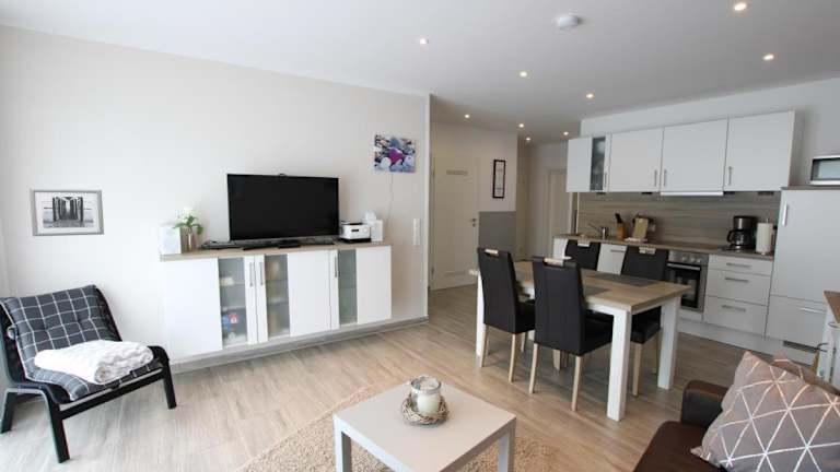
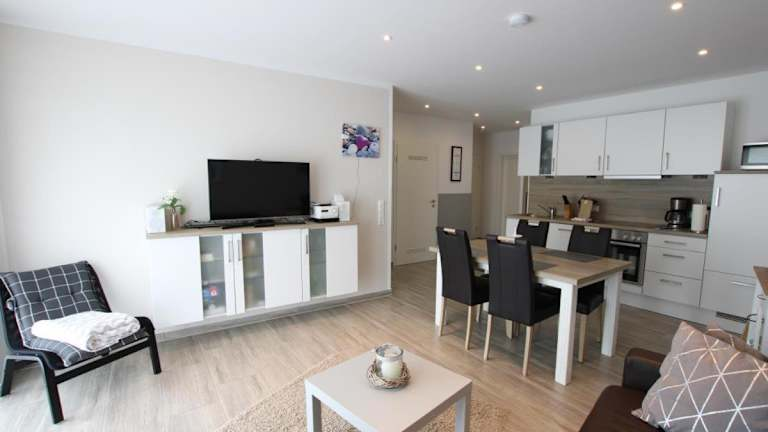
- wall art [28,187,105,237]
